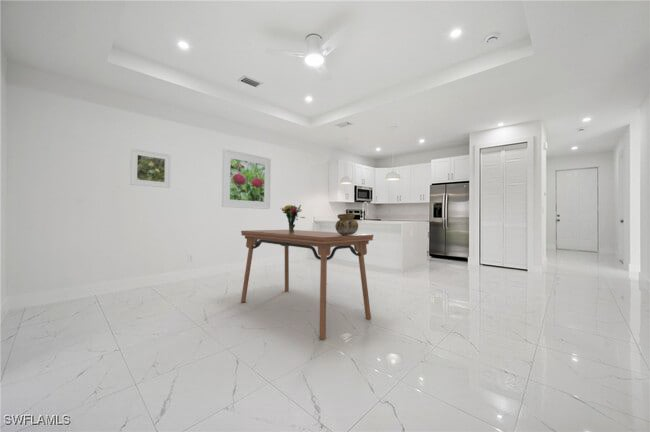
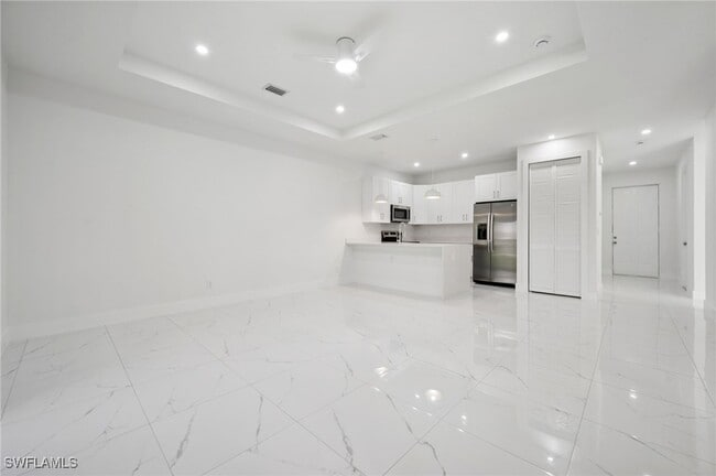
- ceramic pot [334,212,359,235]
- dining table [240,229,374,340]
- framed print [221,148,272,210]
- bouquet [280,204,306,233]
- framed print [129,147,172,189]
